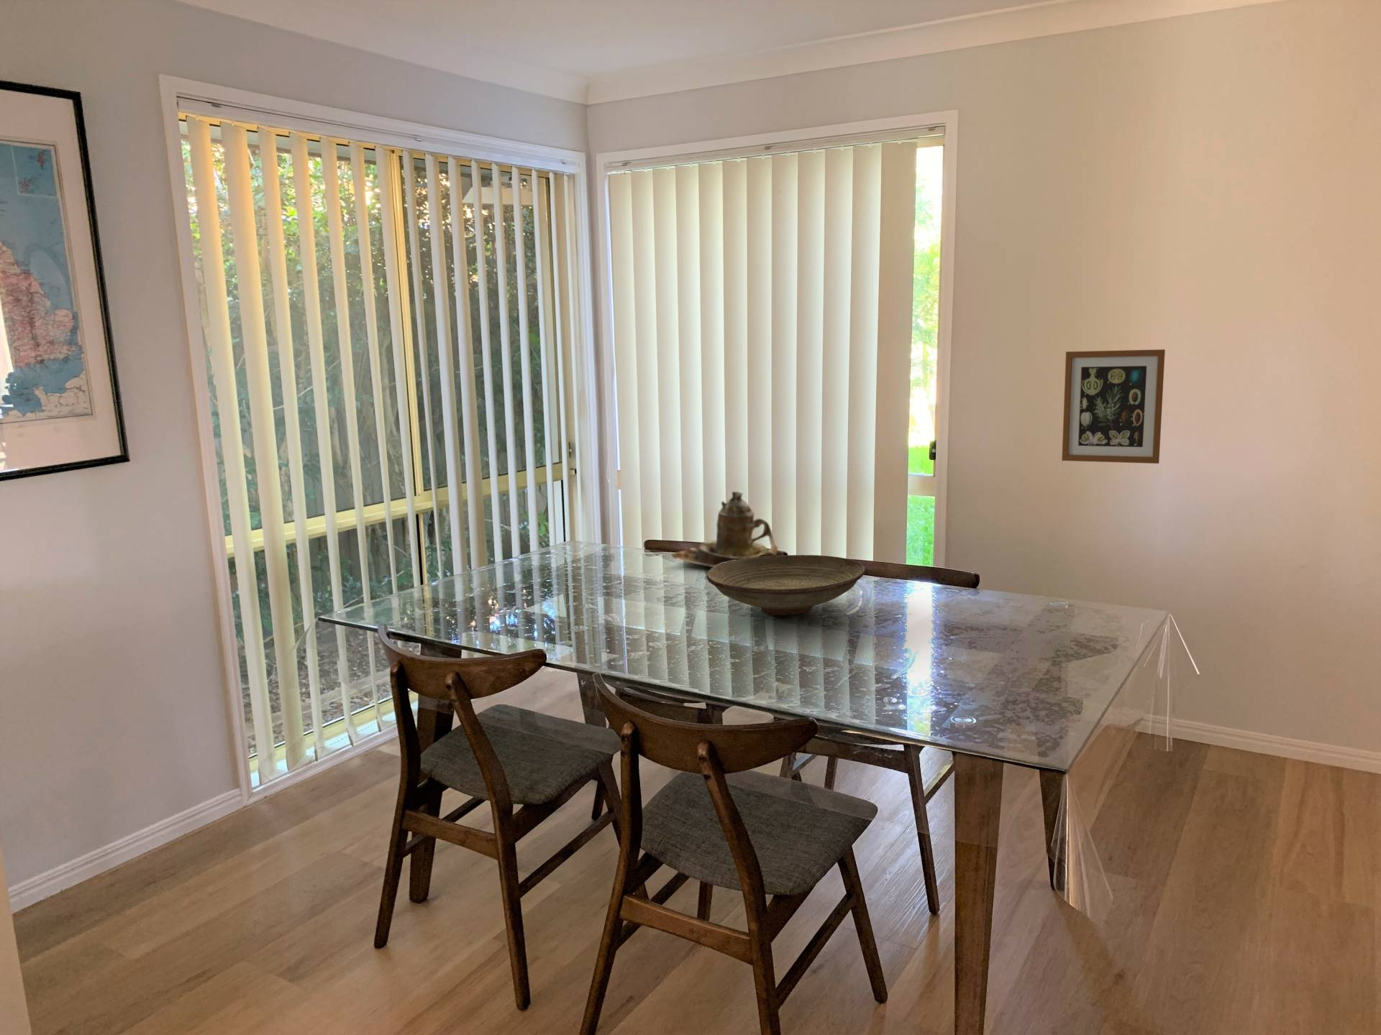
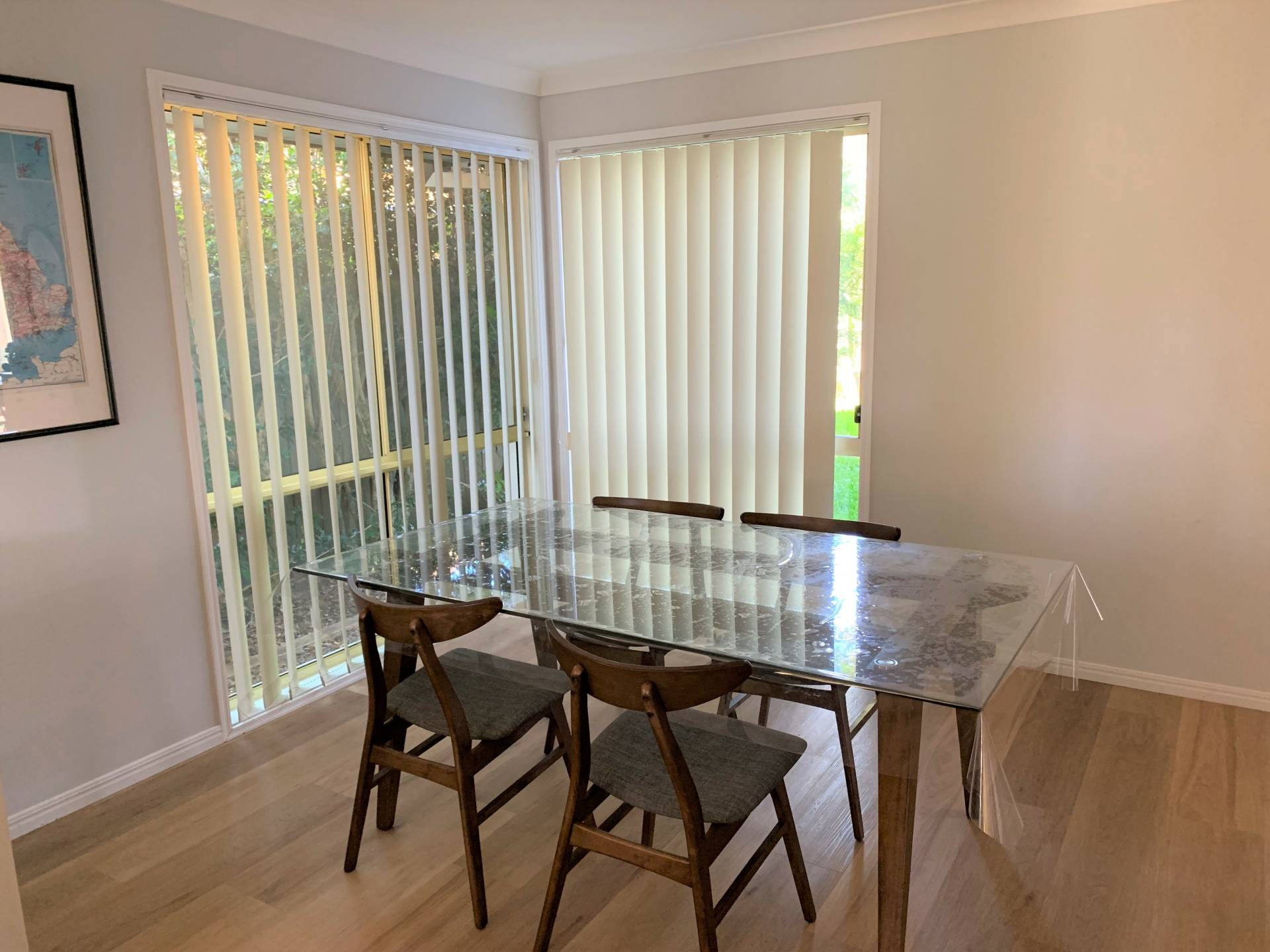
- wall art [1061,349,1166,464]
- teapot [670,491,779,568]
- decorative bowl [707,554,866,616]
